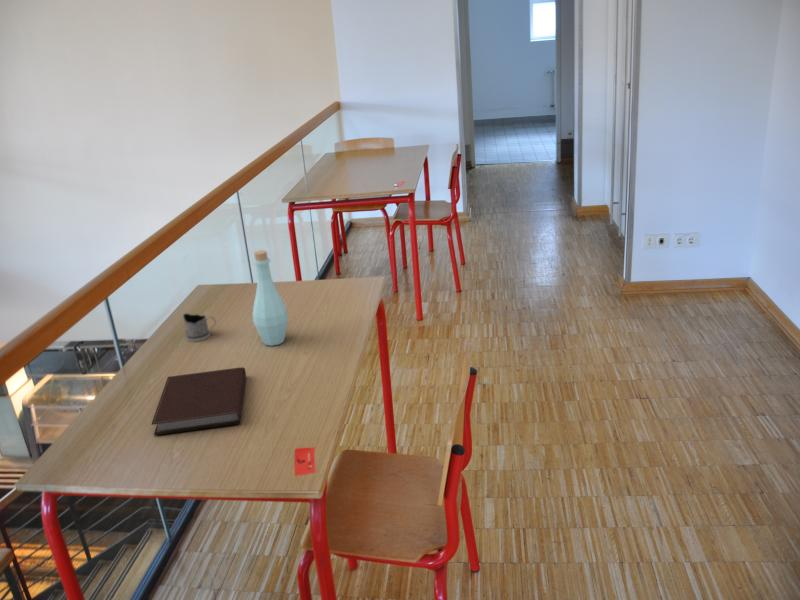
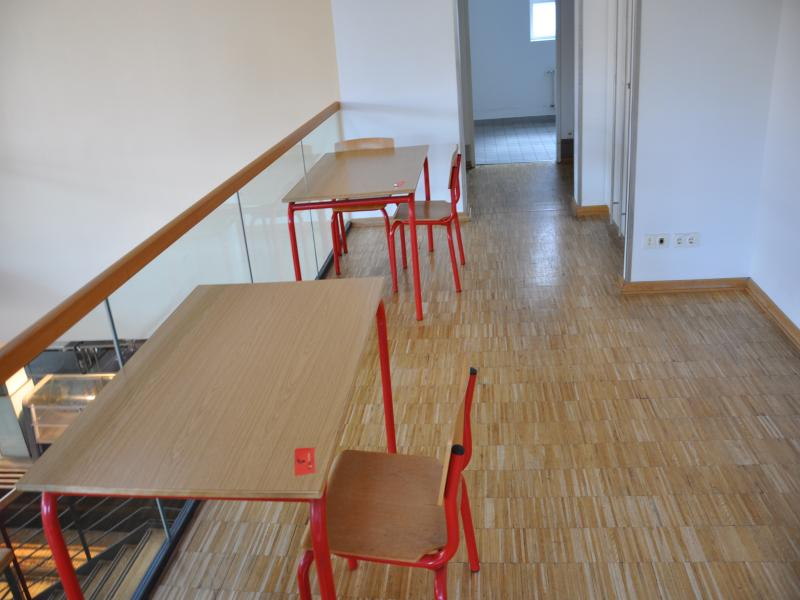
- tea glass holder [182,313,217,343]
- notebook [150,366,247,436]
- bottle [252,249,289,347]
